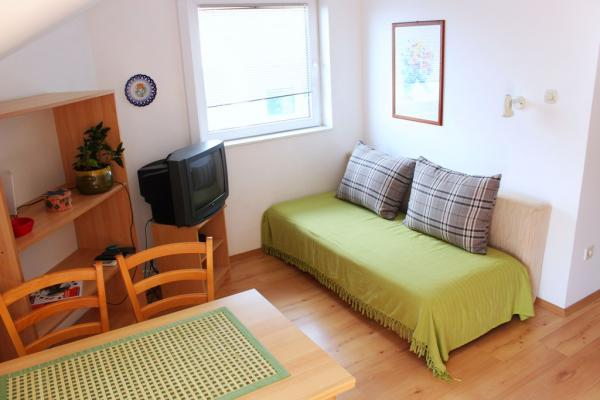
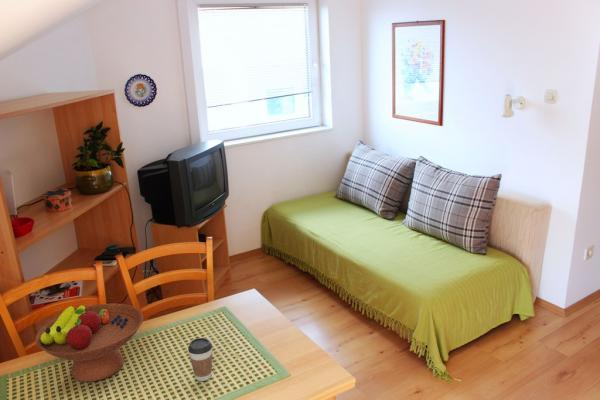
+ fruit bowl [34,303,144,383]
+ coffee cup [187,337,213,382]
